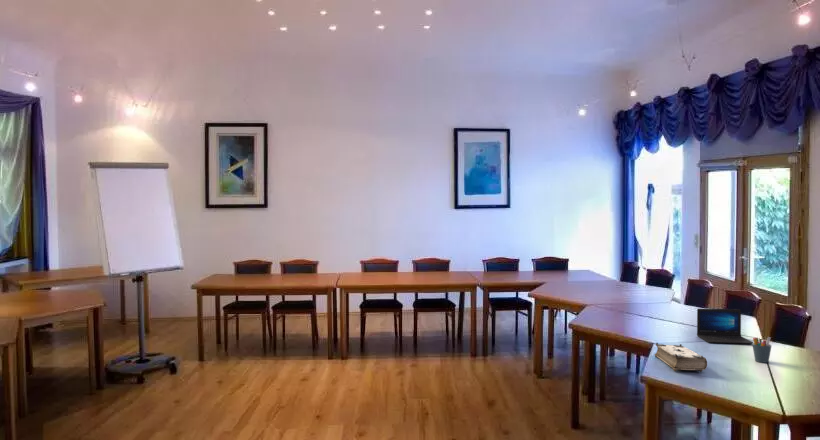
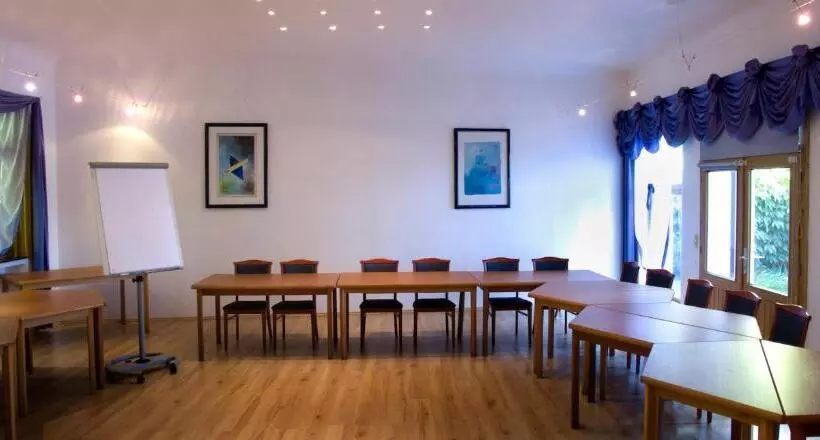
- laptop [696,308,754,345]
- book [653,342,708,373]
- pen holder [751,336,773,364]
